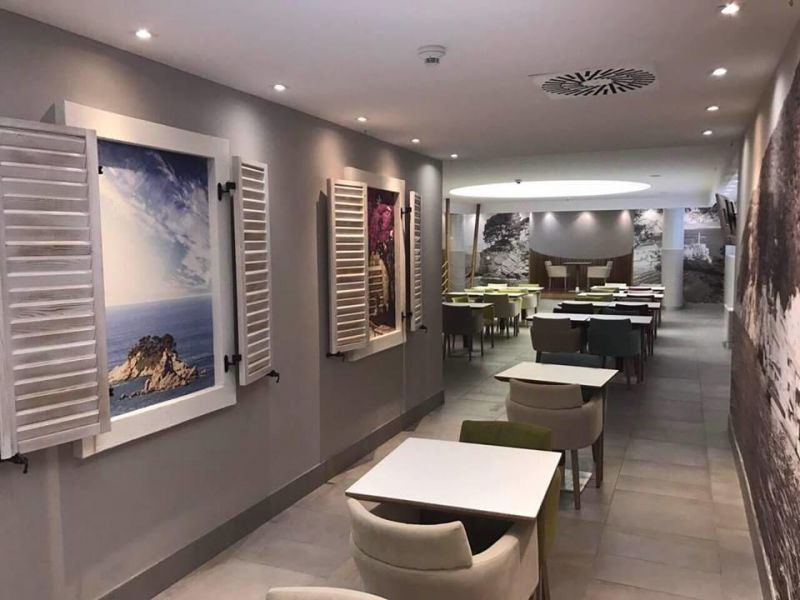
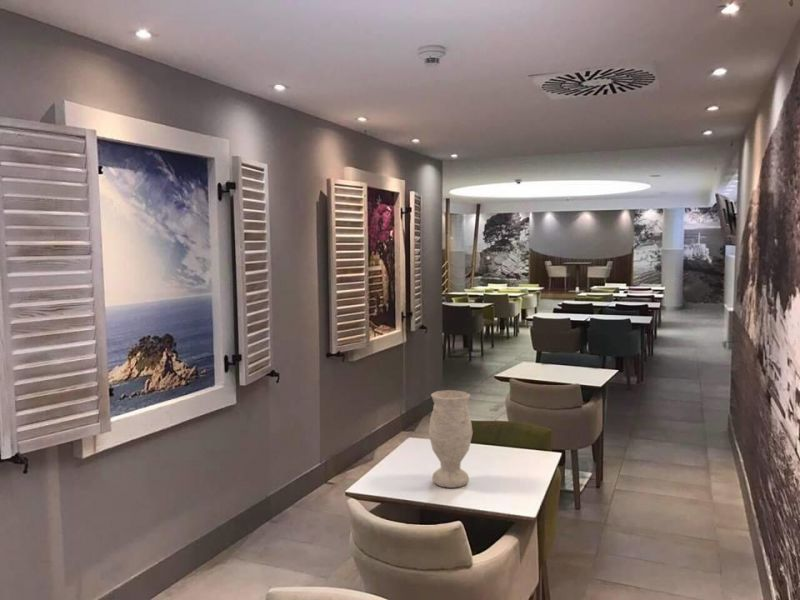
+ vase [428,389,474,489]
